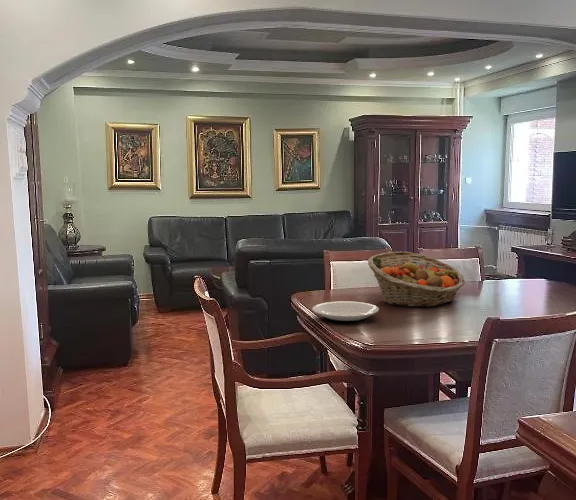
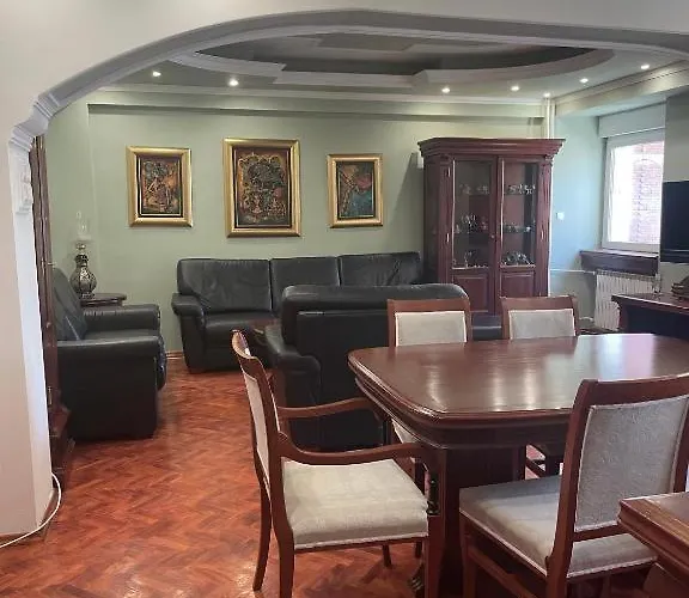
- plate [311,300,380,324]
- fruit basket [367,251,466,308]
